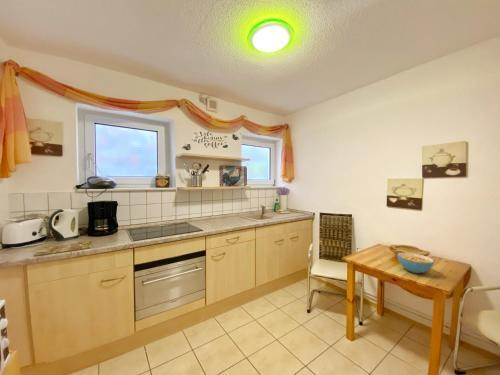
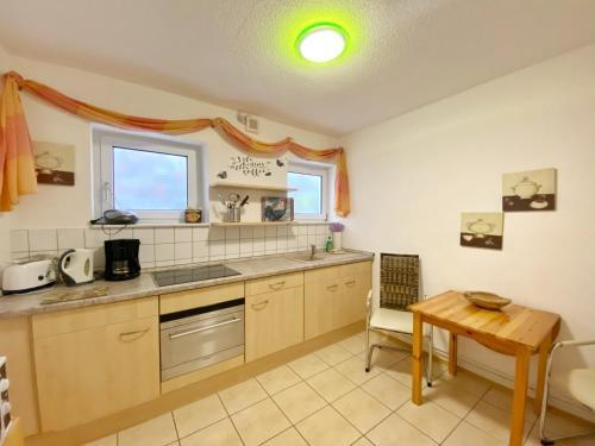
- cereal bowl [396,251,435,274]
